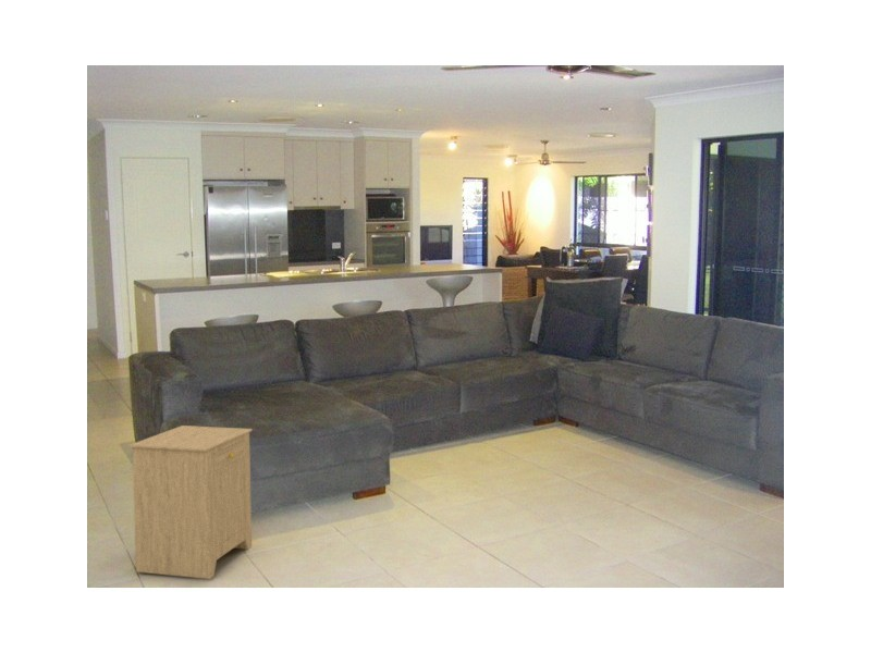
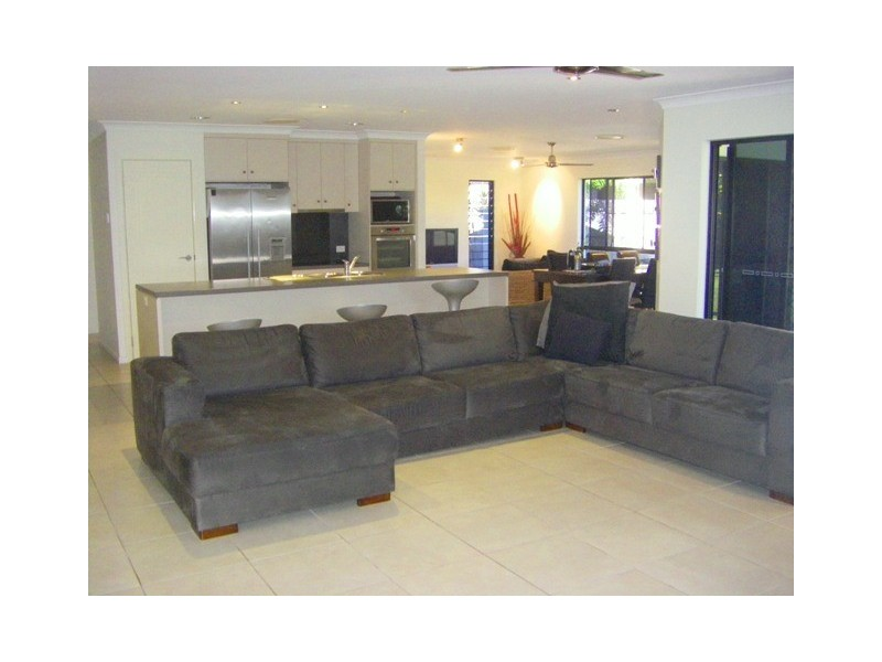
- side table [128,424,254,580]
